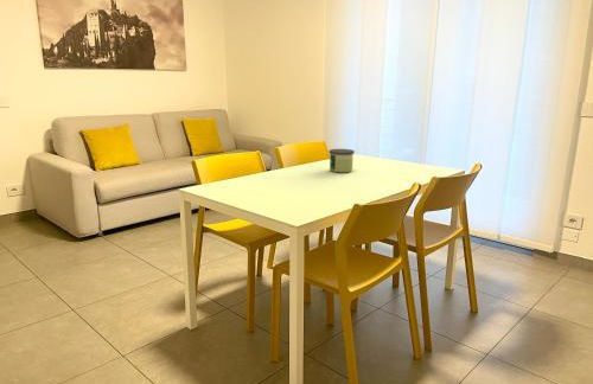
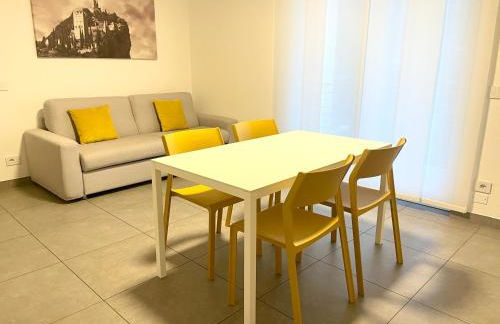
- candle [329,148,356,173]
